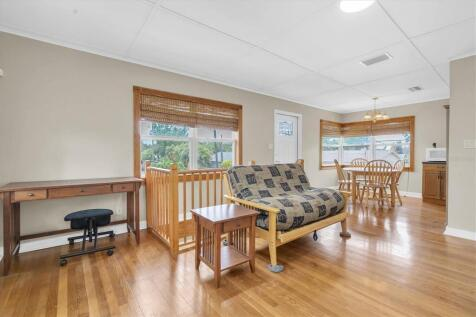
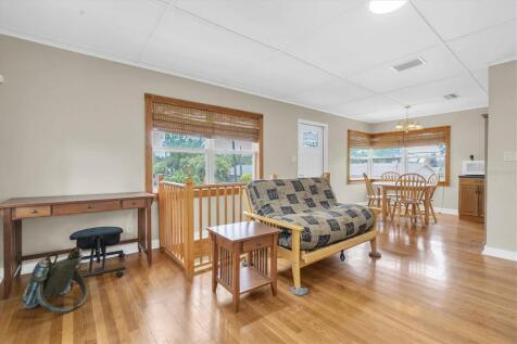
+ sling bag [21,245,88,314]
